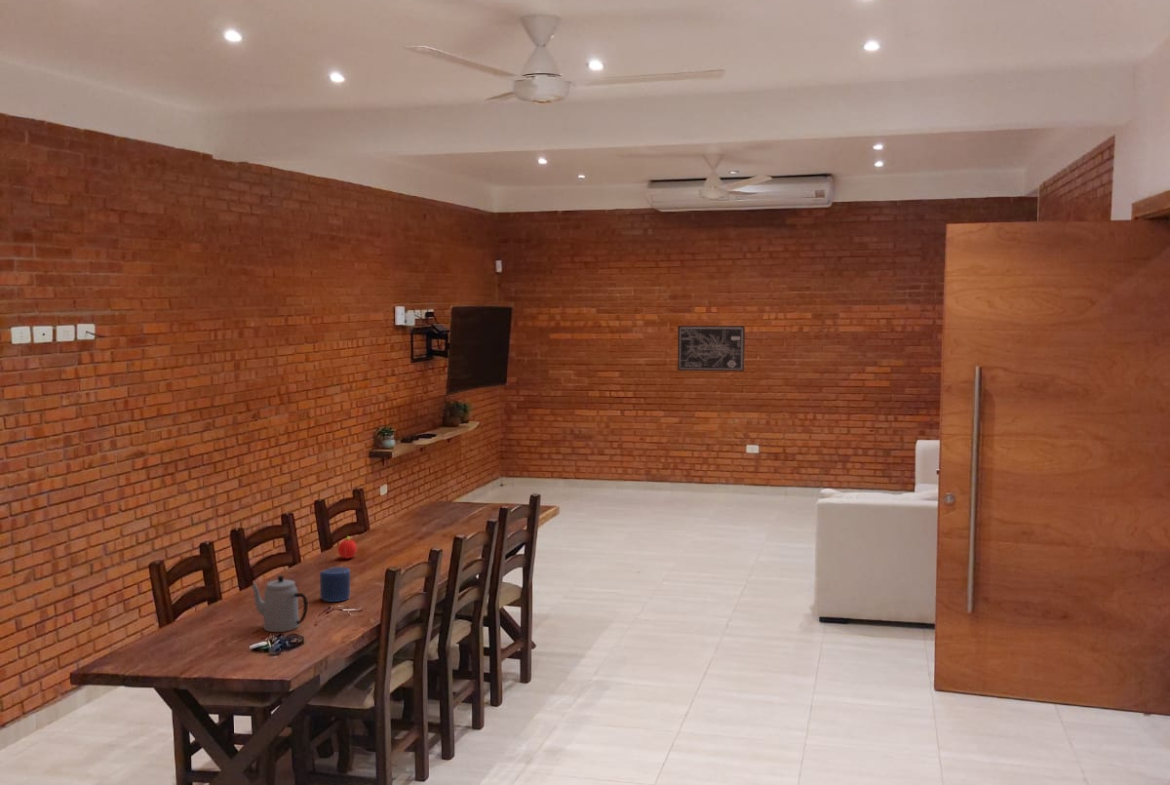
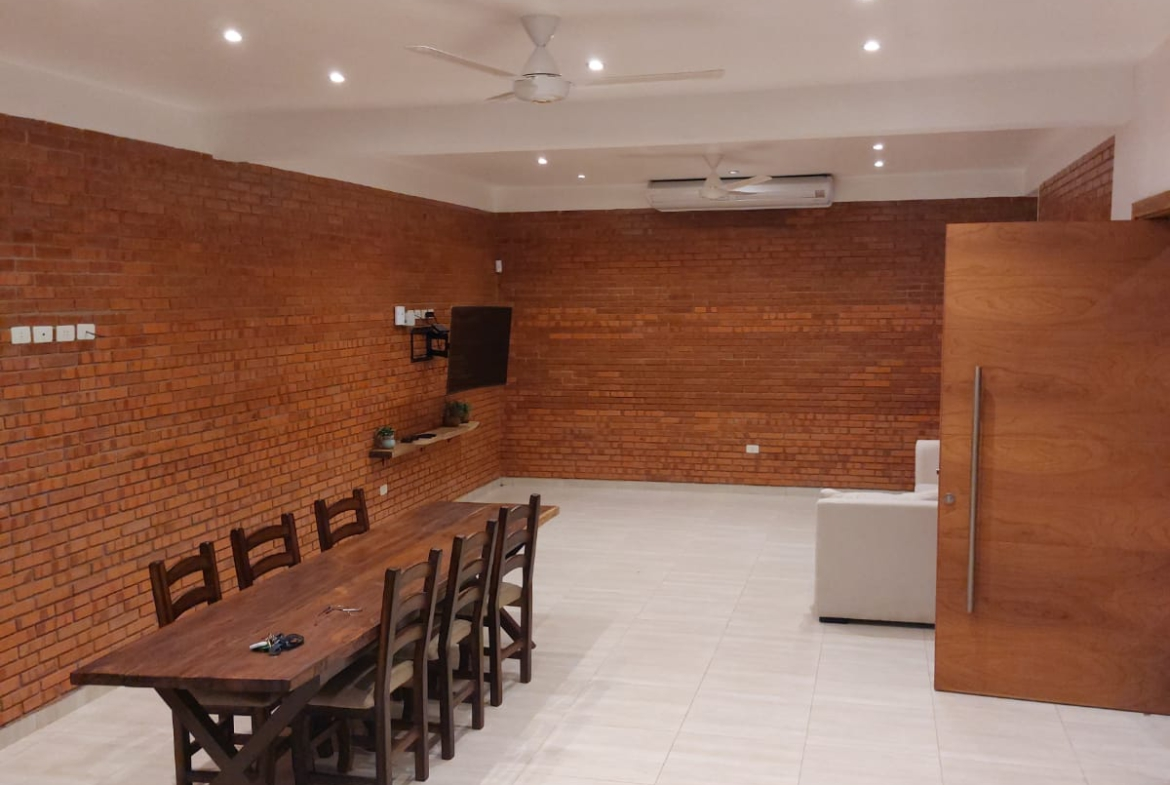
- candle [319,566,351,603]
- wall art [677,325,746,372]
- teapot [250,575,309,633]
- fruit [337,535,358,560]
